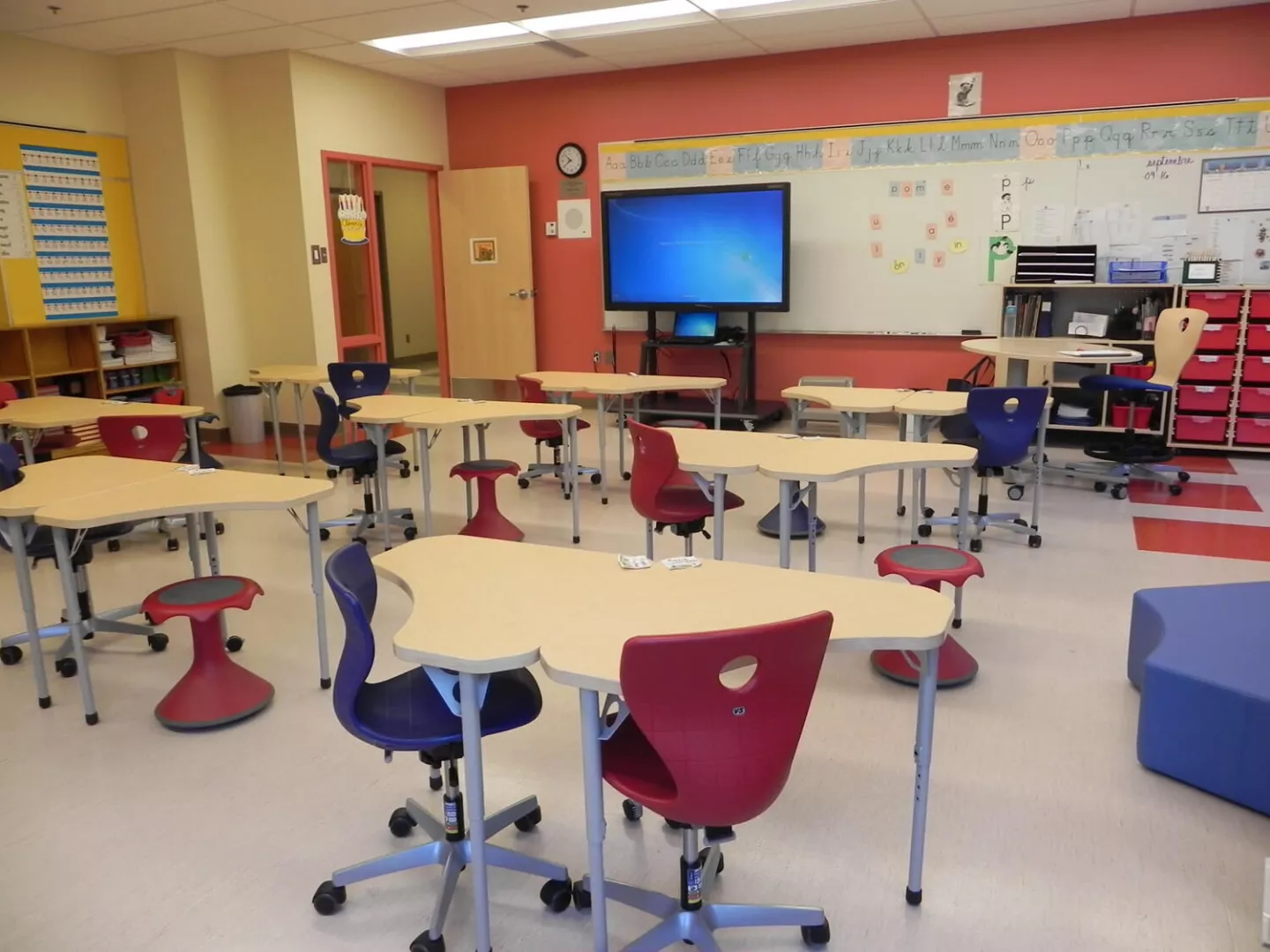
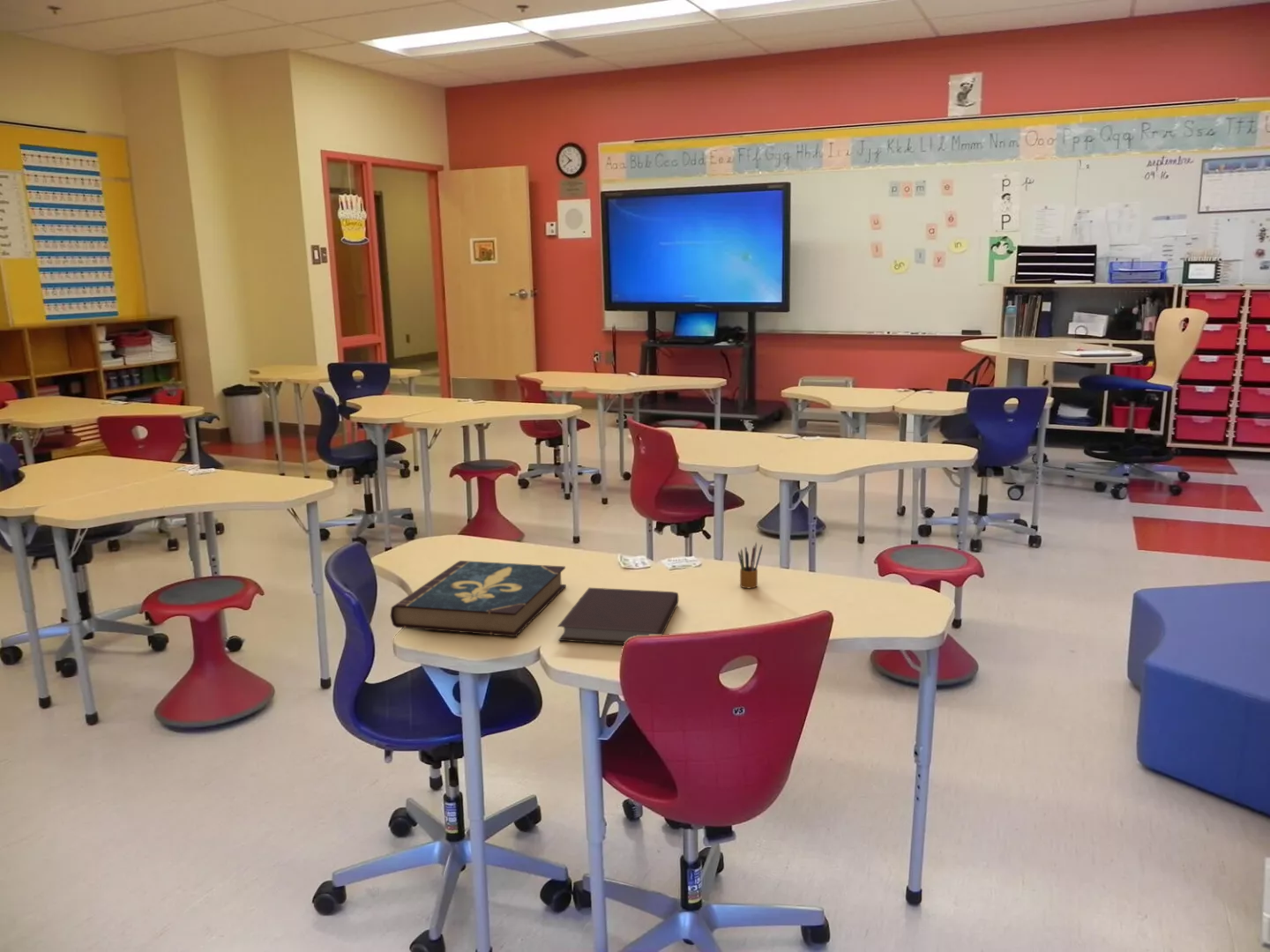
+ pencil box [737,541,763,589]
+ book [390,560,567,637]
+ notebook [557,587,679,645]
